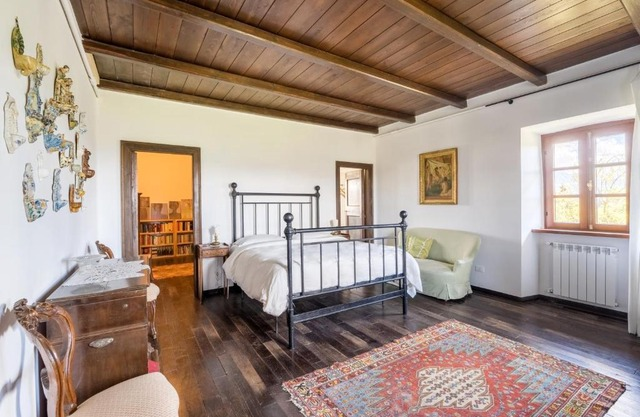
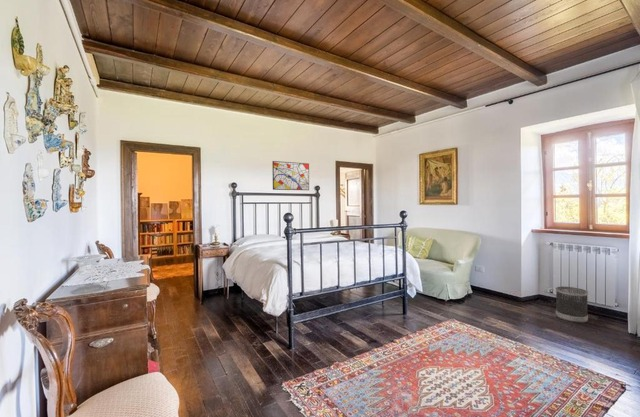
+ wastebasket [555,285,589,324]
+ wall art [271,160,310,191]
